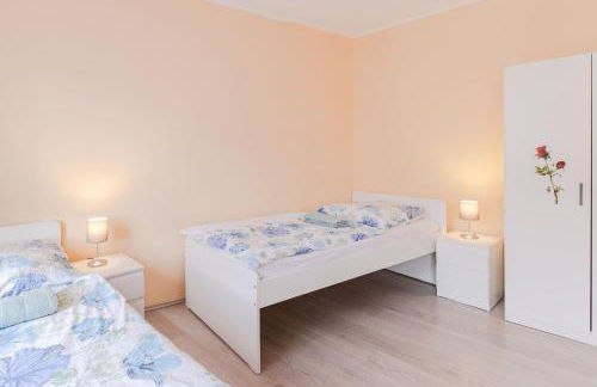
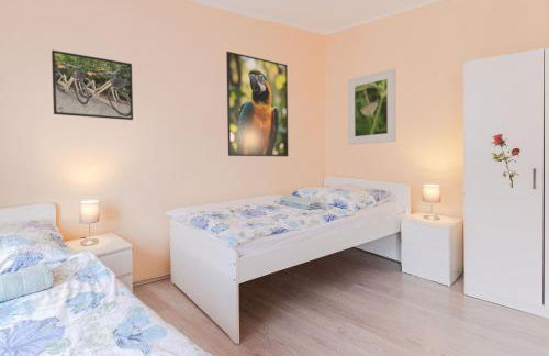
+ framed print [347,67,397,146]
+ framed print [51,49,134,121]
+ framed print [225,51,289,157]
